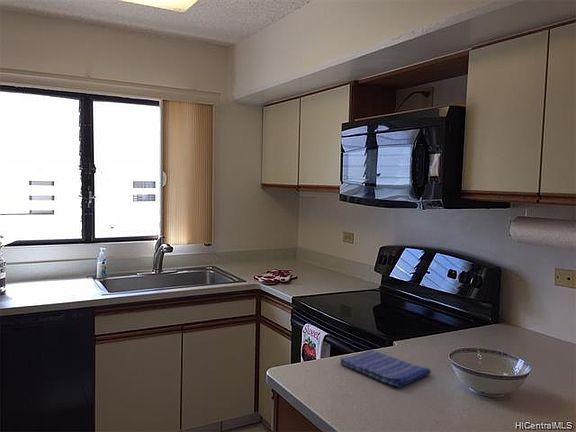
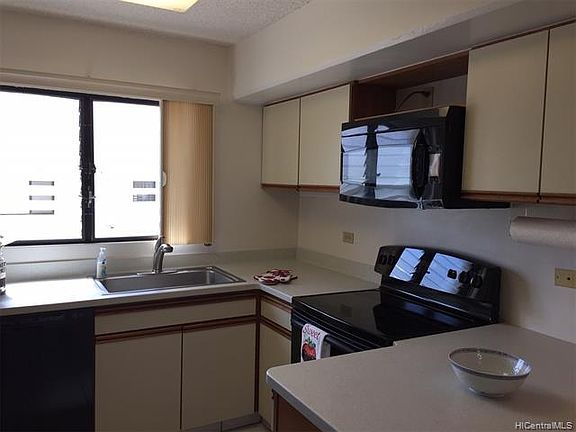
- dish towel [339,349,432,389]
